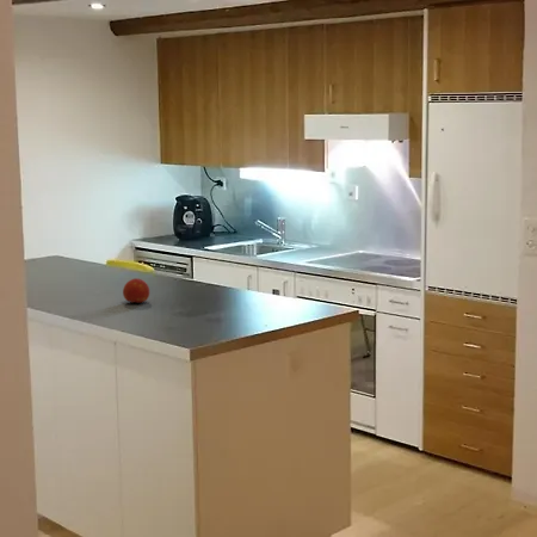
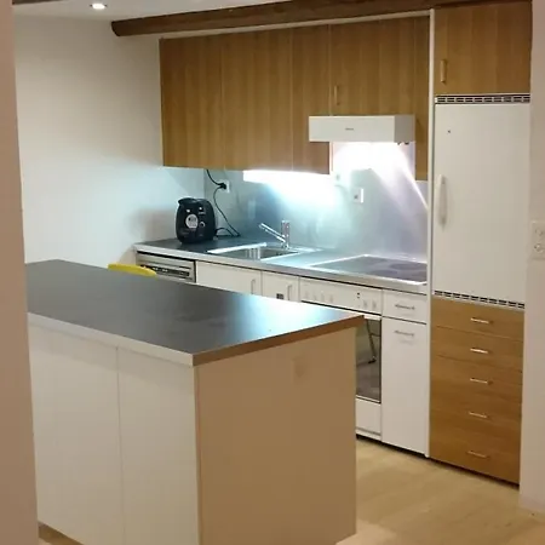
- fruit [122,277,150,304]
